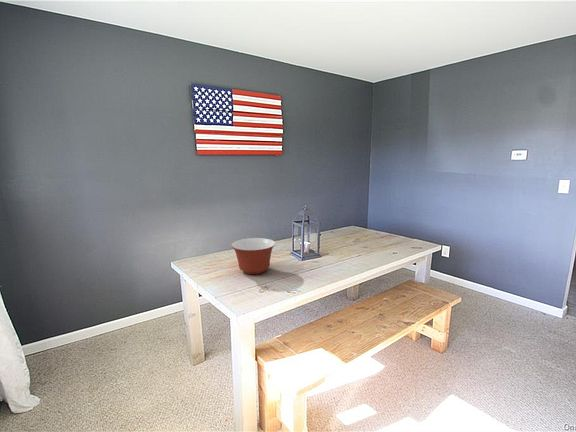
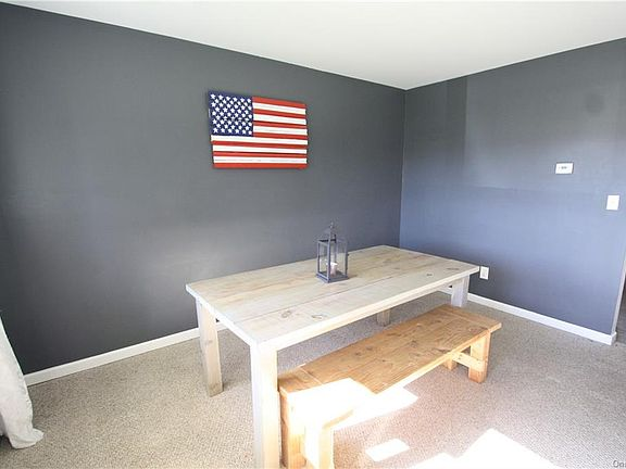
- mixing bowl [230,237,277,275]
